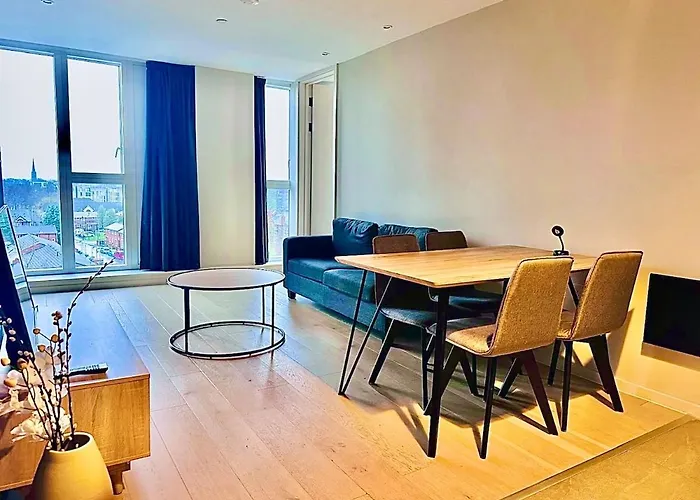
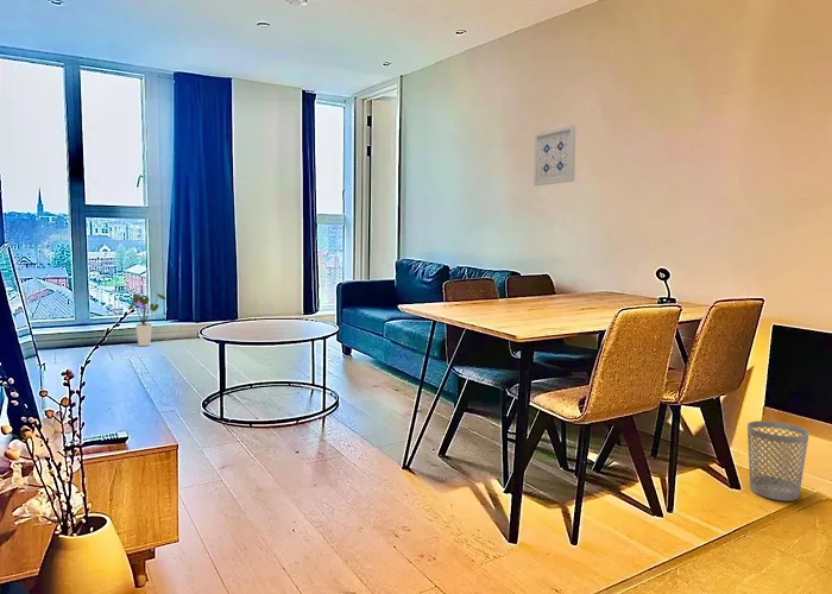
+ wastebasket [746,419,811,501]
+ house plant [127,293,168,347]
+ wall art [532,125,576,187]
